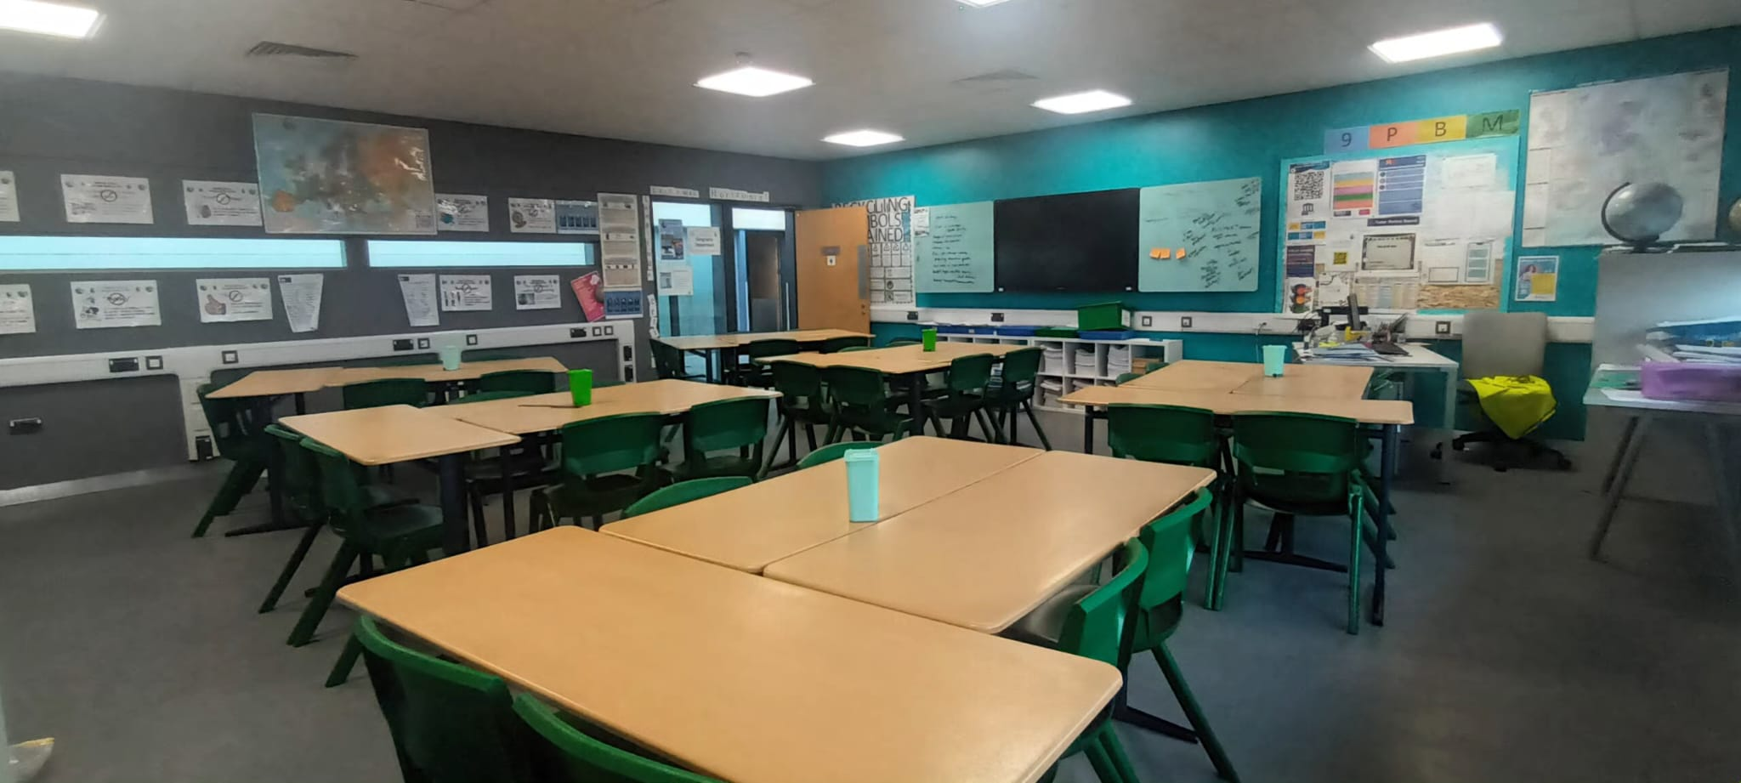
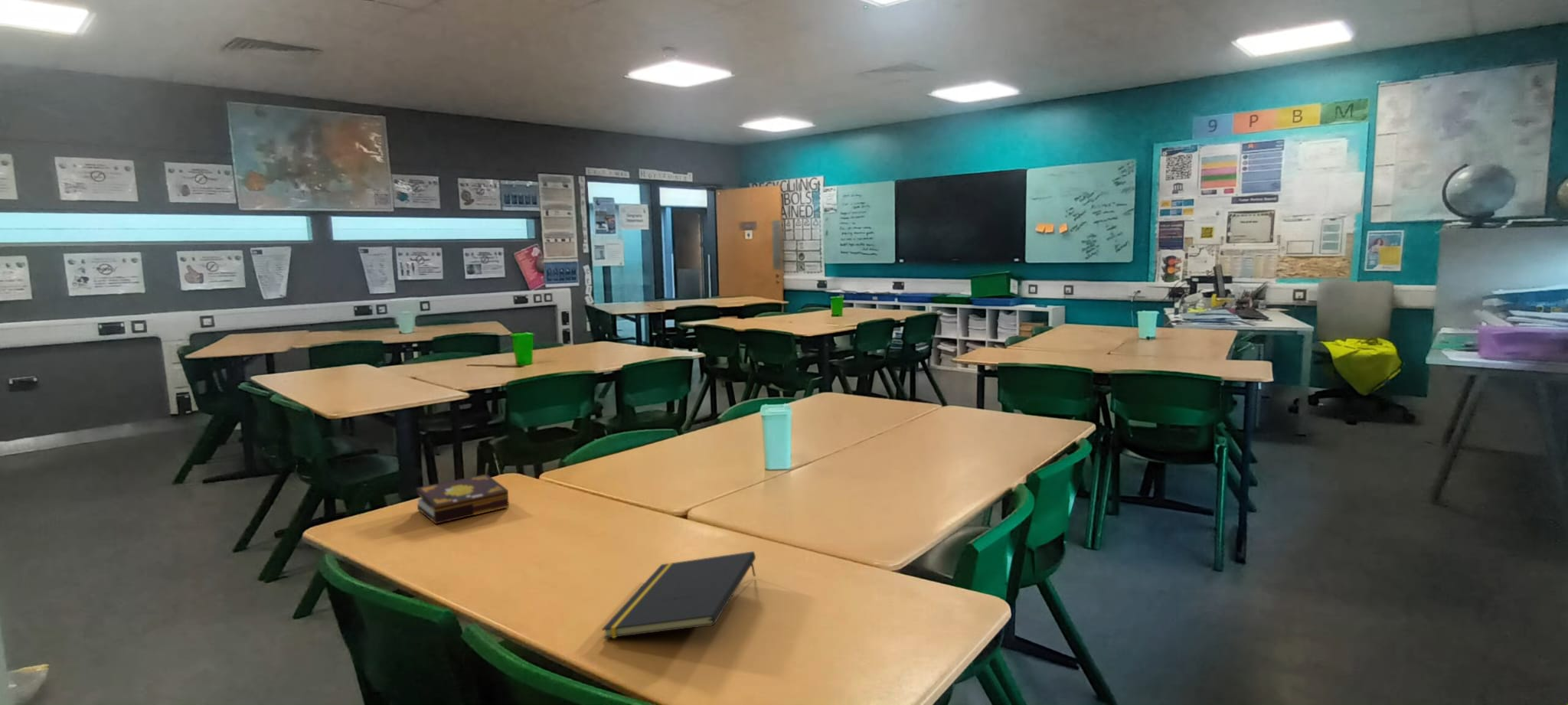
+ notepad [601,550,756,639]
+ book [416,473,510,525]
